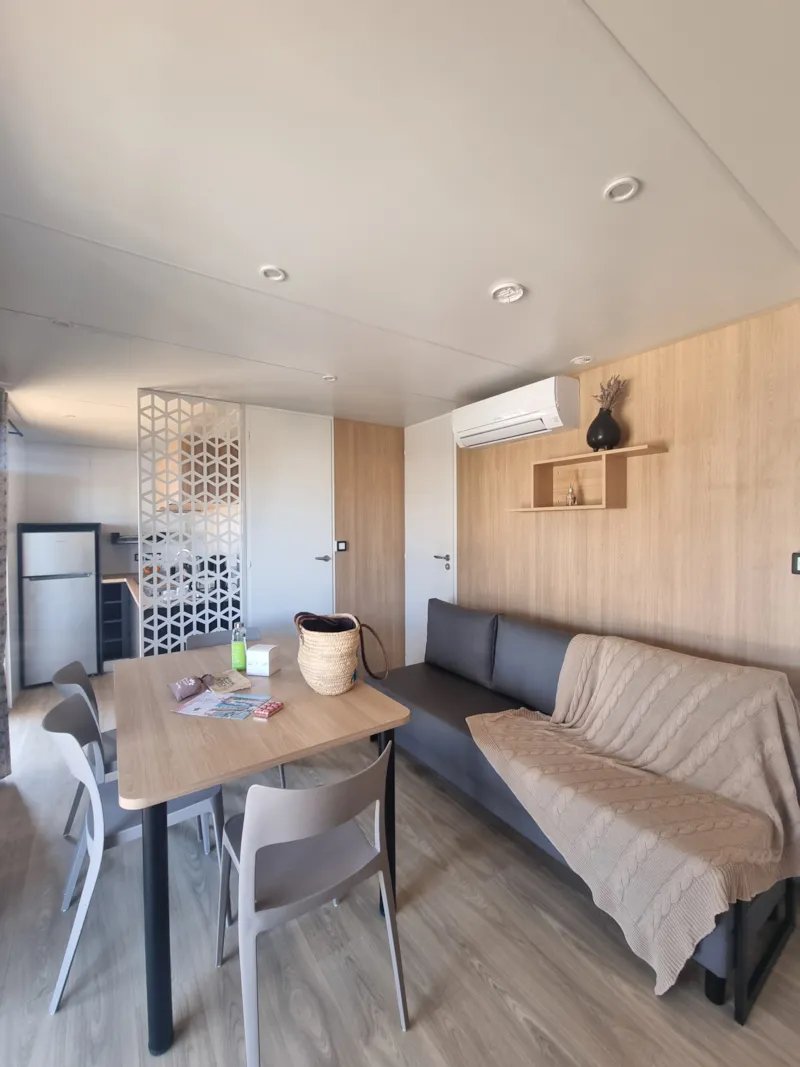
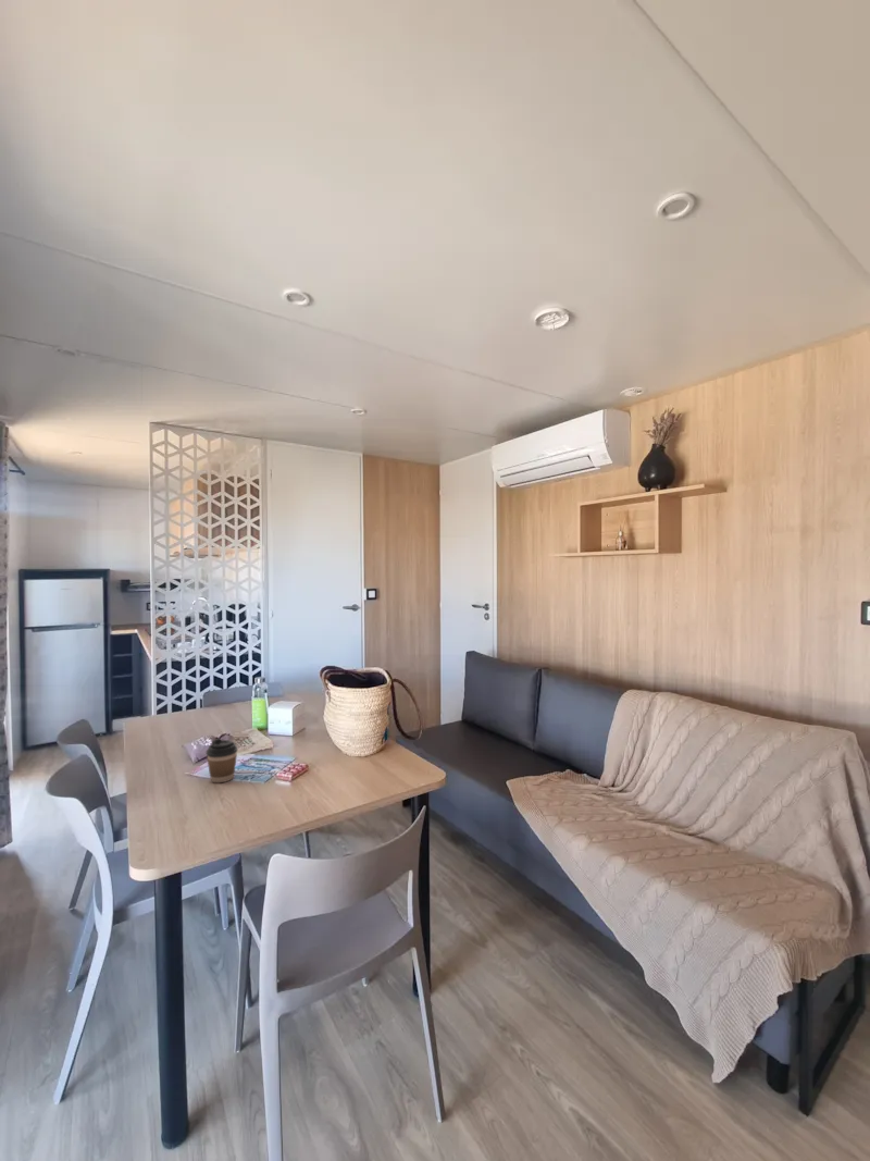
+ coffee cup [206,738,239,783]
